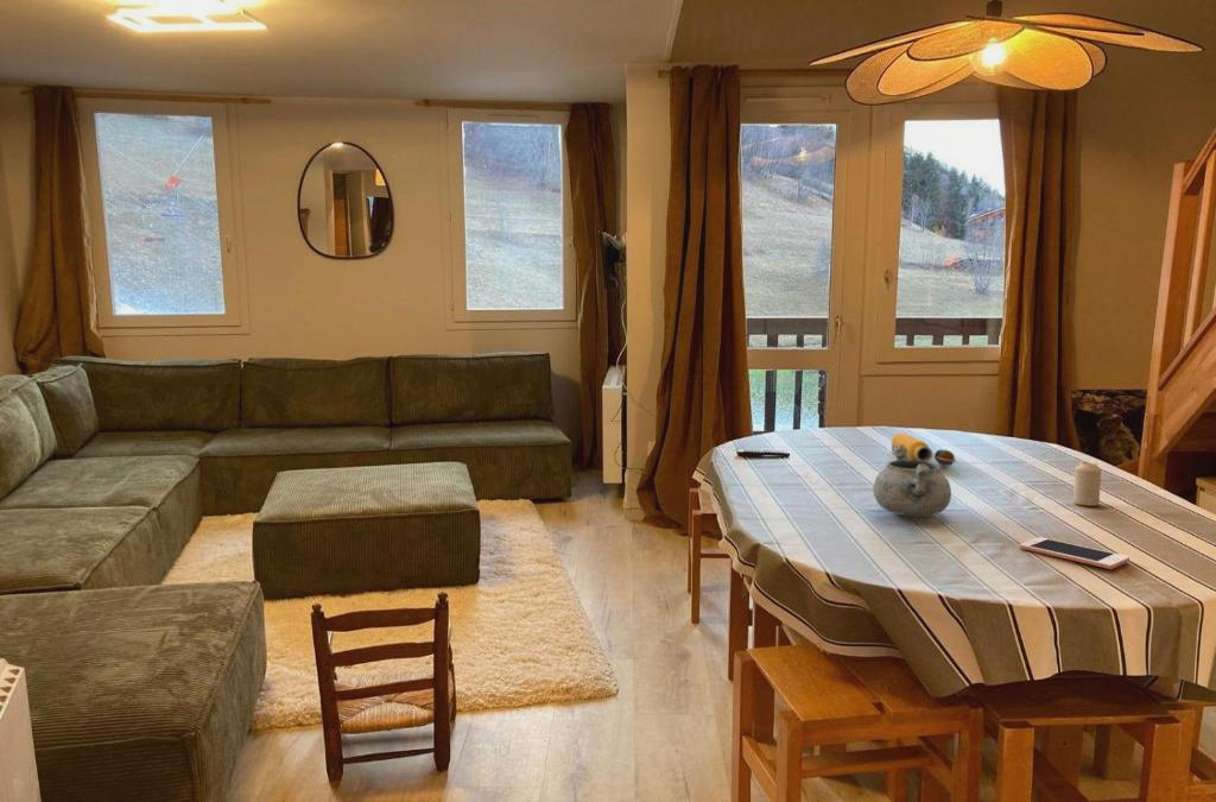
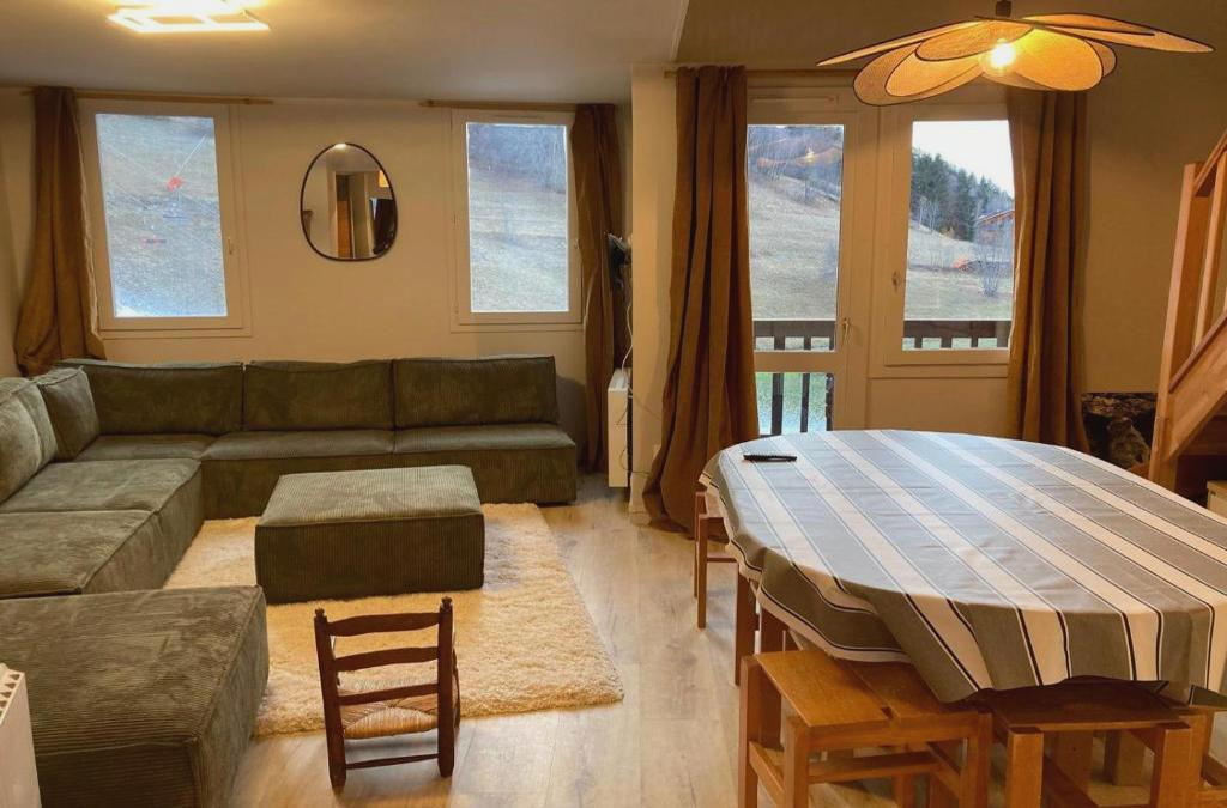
- water bottle [891,431,958,468]
- candle [1072,461,1102,507]
- decorative bowl [872,444,952,518]
- cell phone [1019,536,1130,570]
